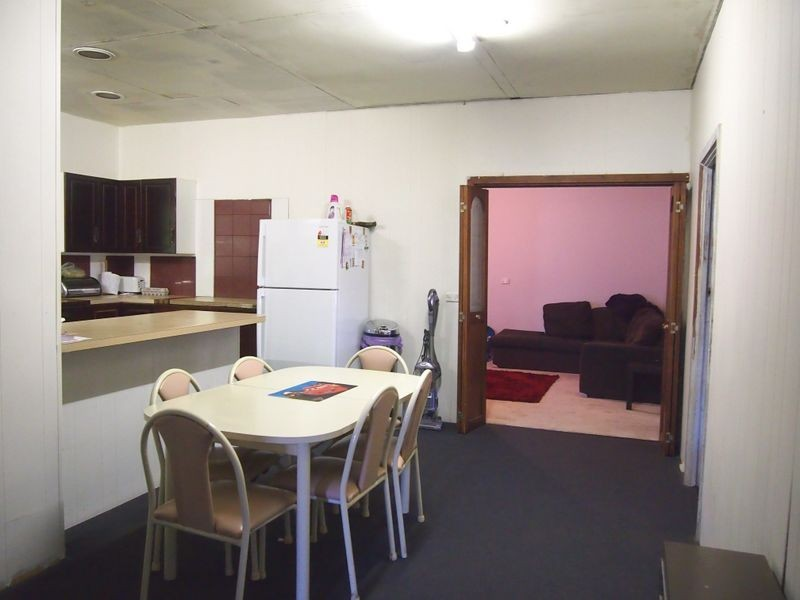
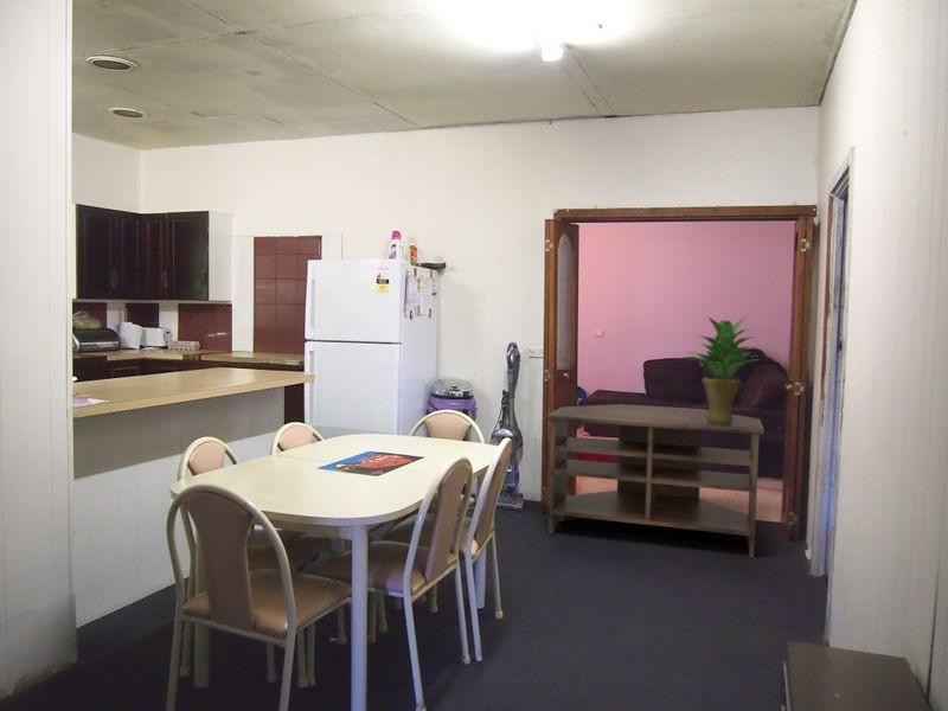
+ potted plant [685,316,768,422]
+ tv stand [545,403,766,559]
